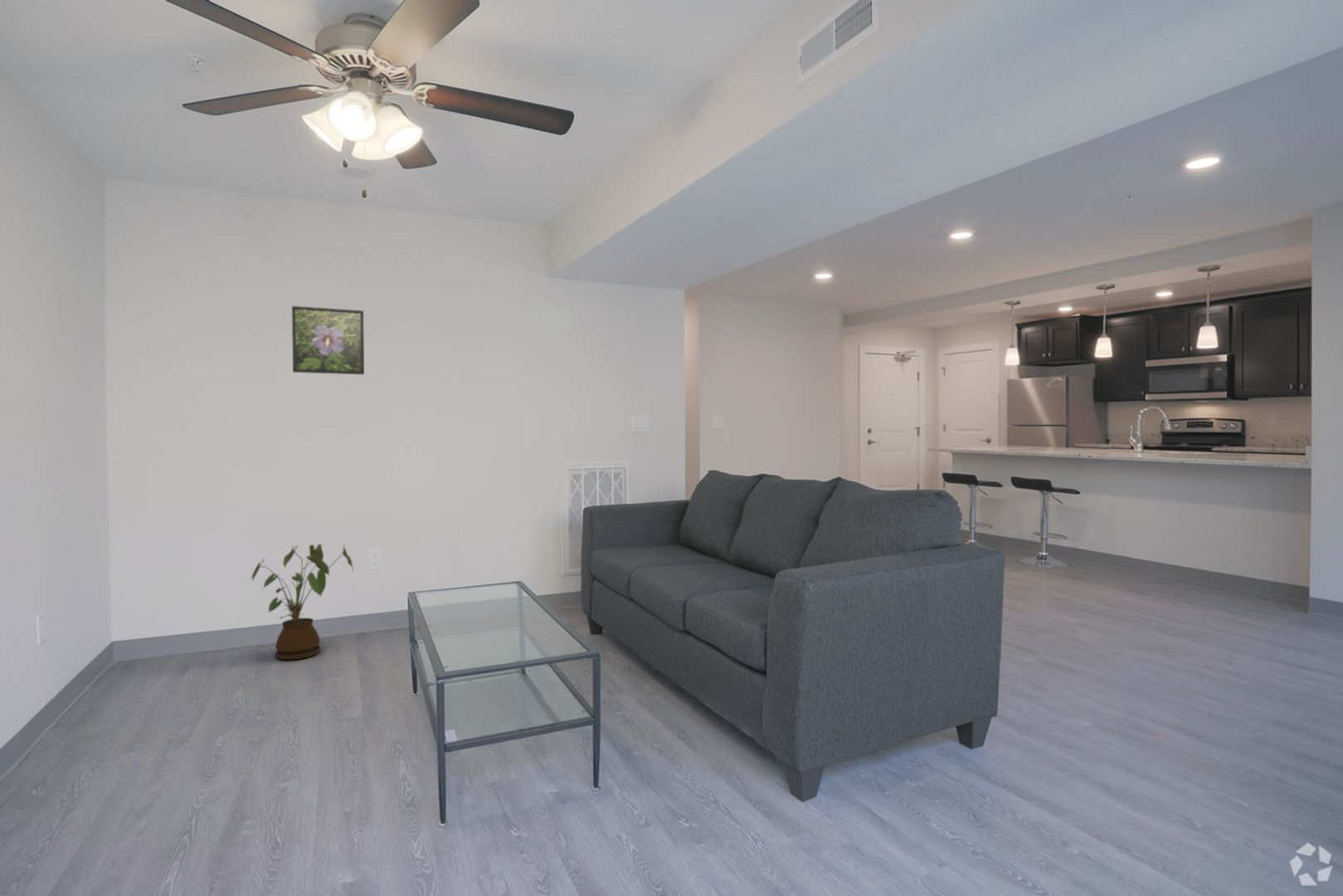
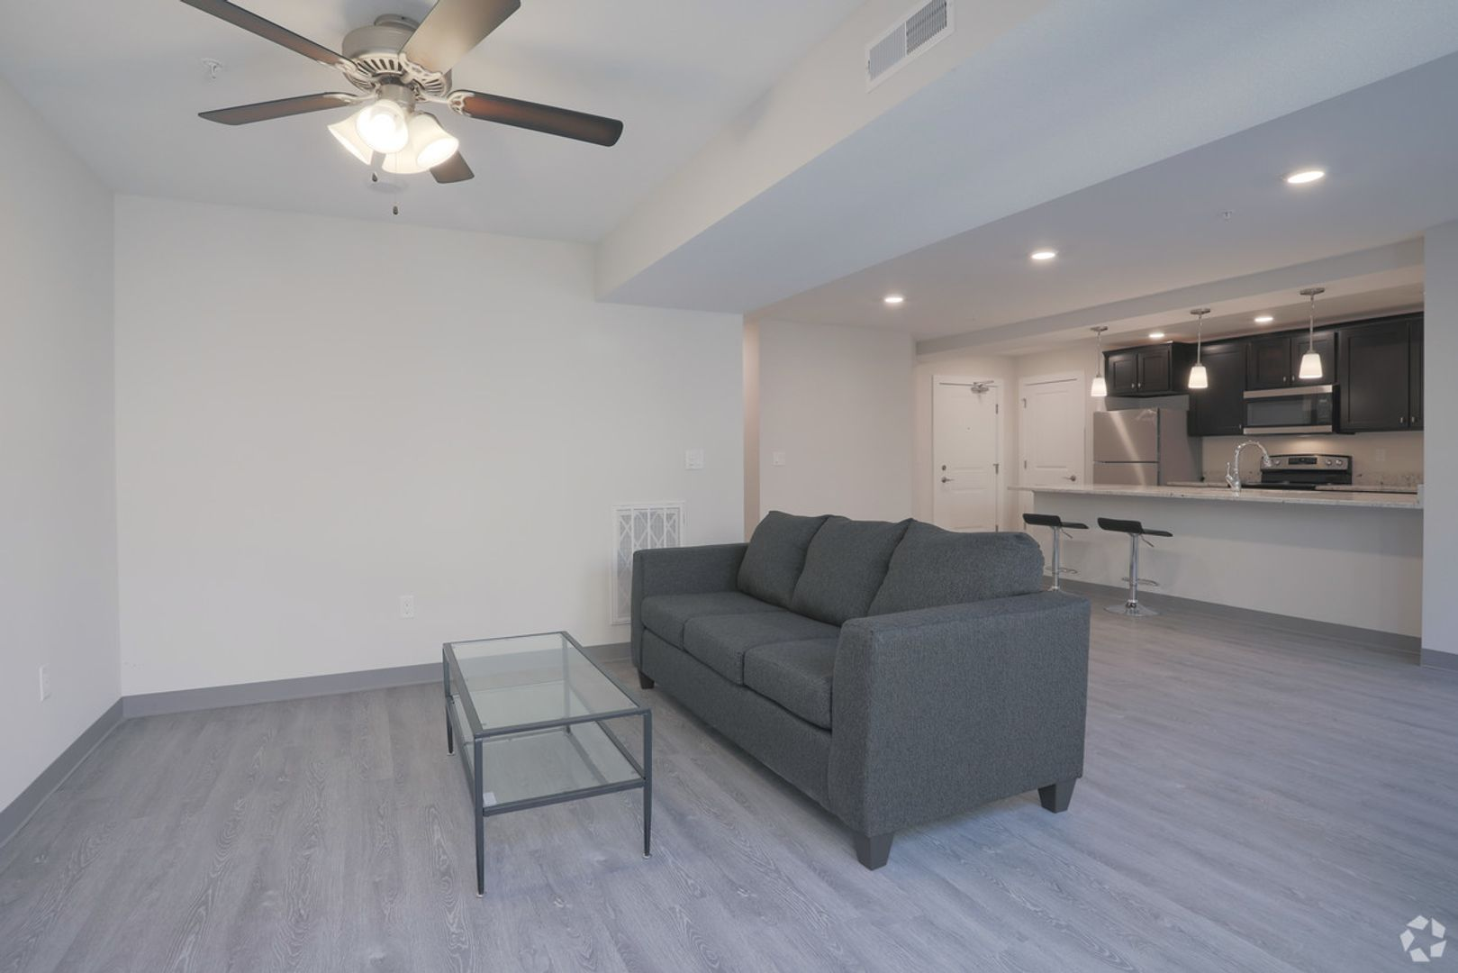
- house plant [251,543,354,660]
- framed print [291,305,365,375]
